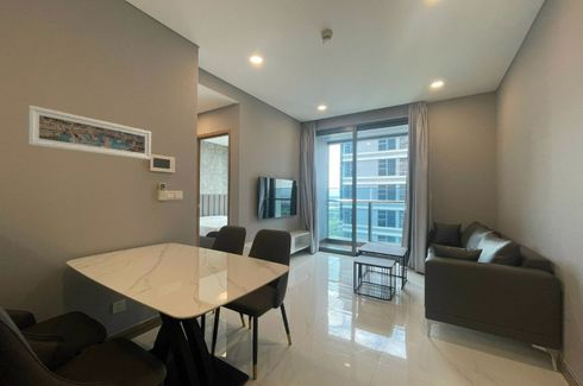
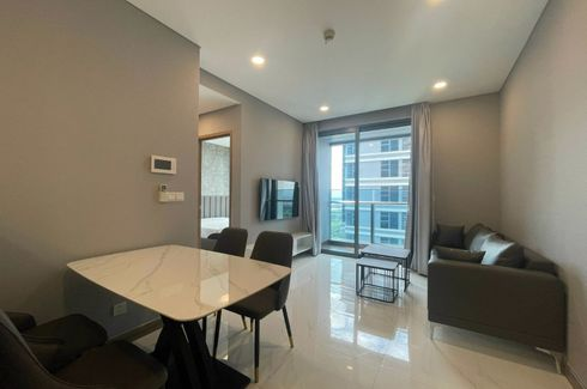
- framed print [26,105,152,162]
